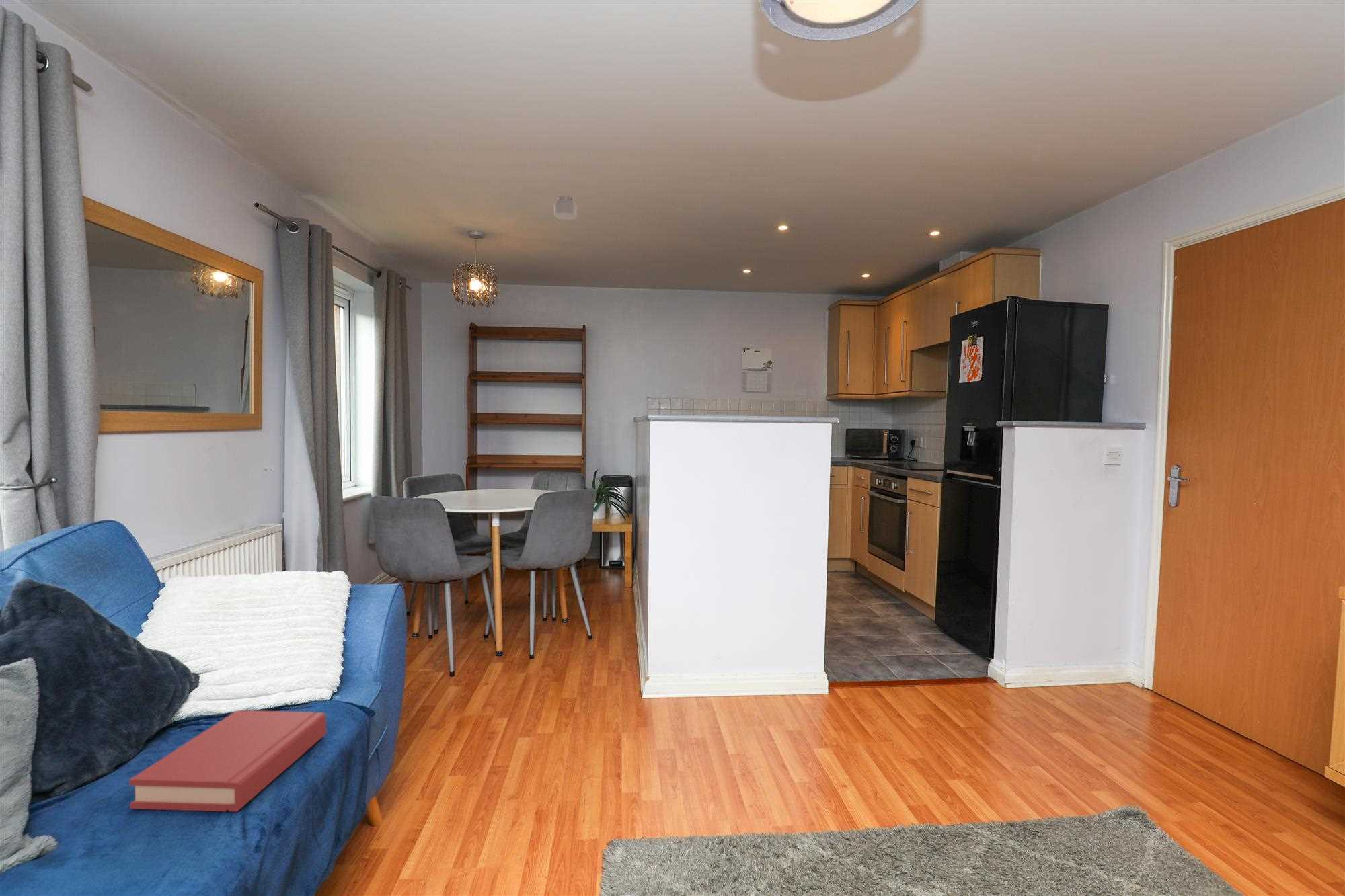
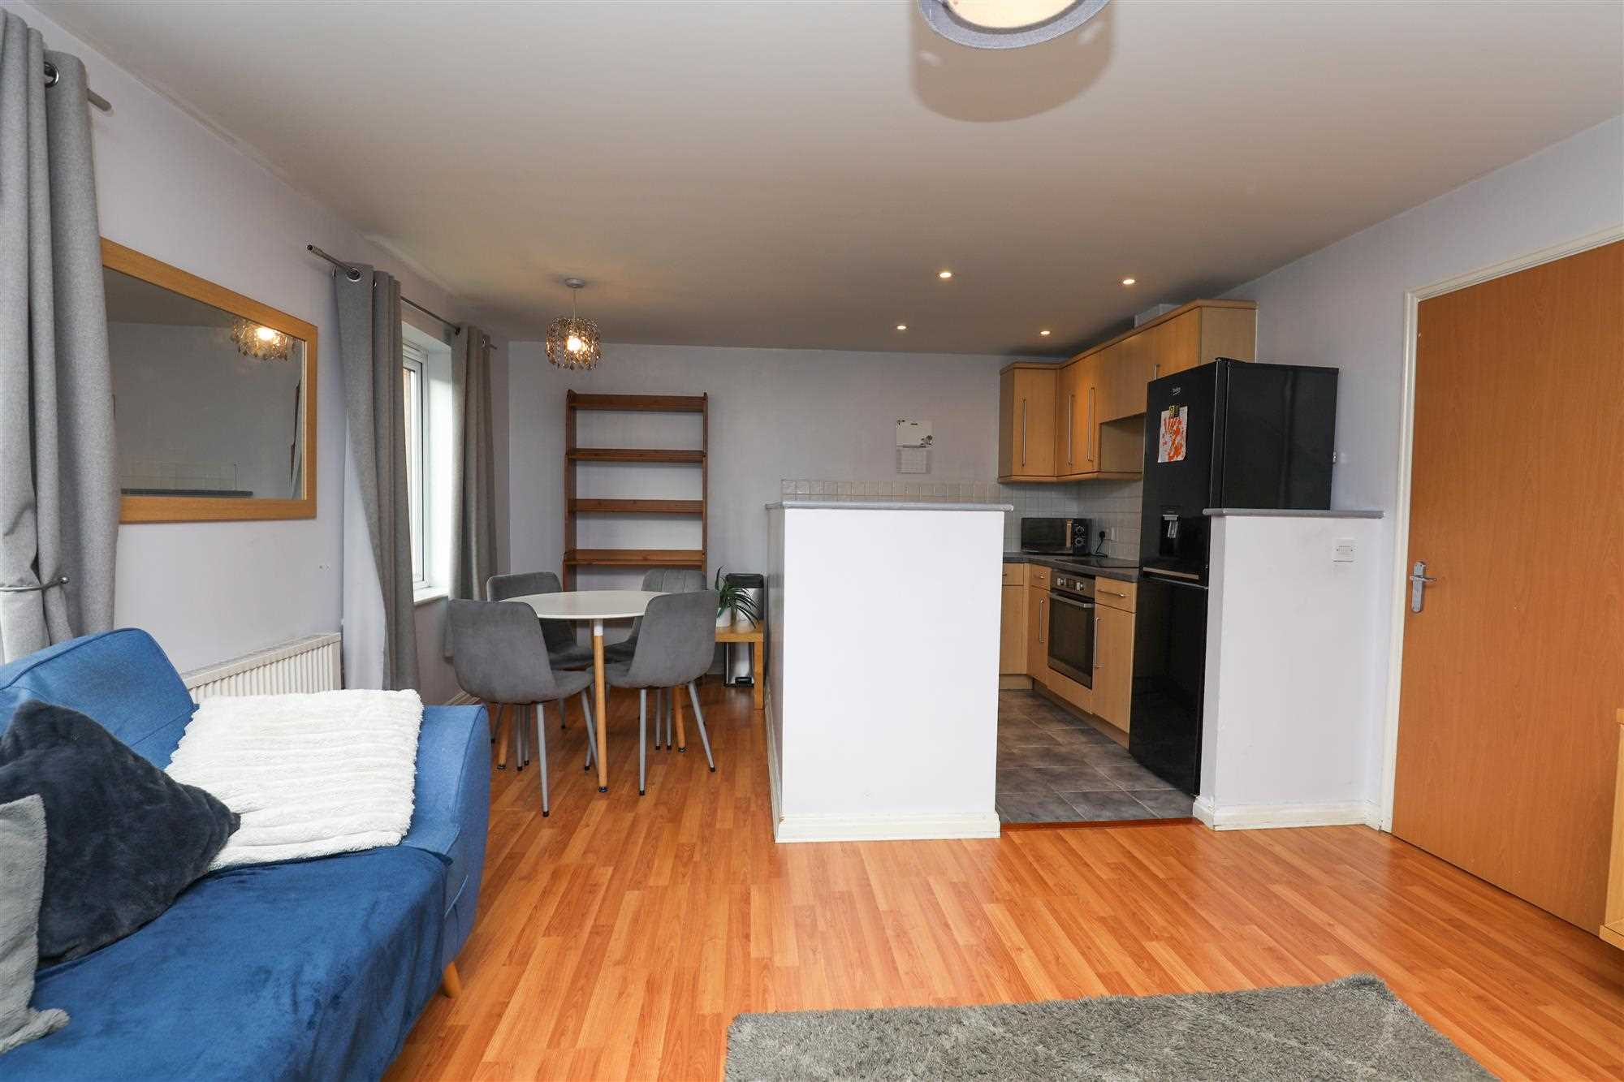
- smoke detector [553,194,578,220]
- hardback book [128,710,327,812]
